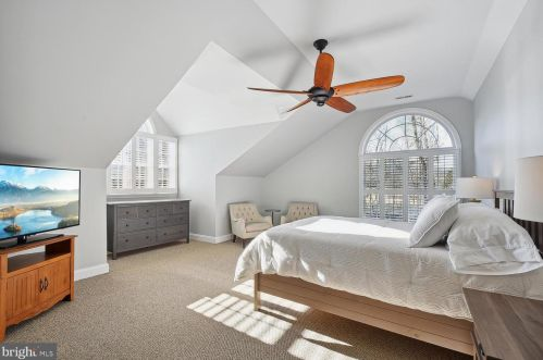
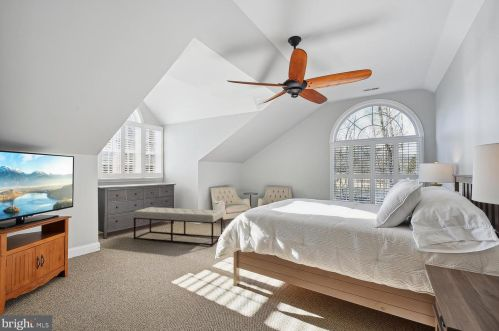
+ bench [132,206,224,247]
